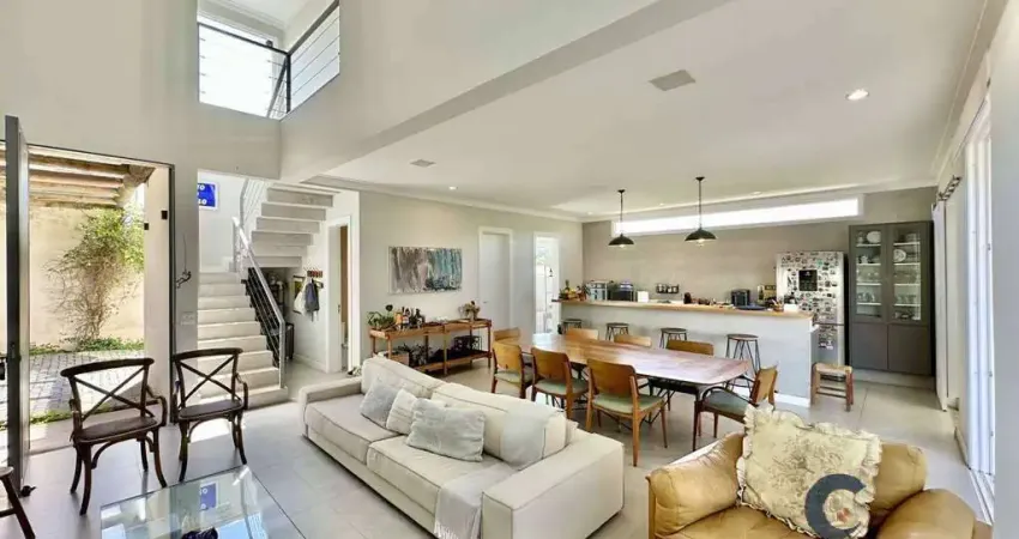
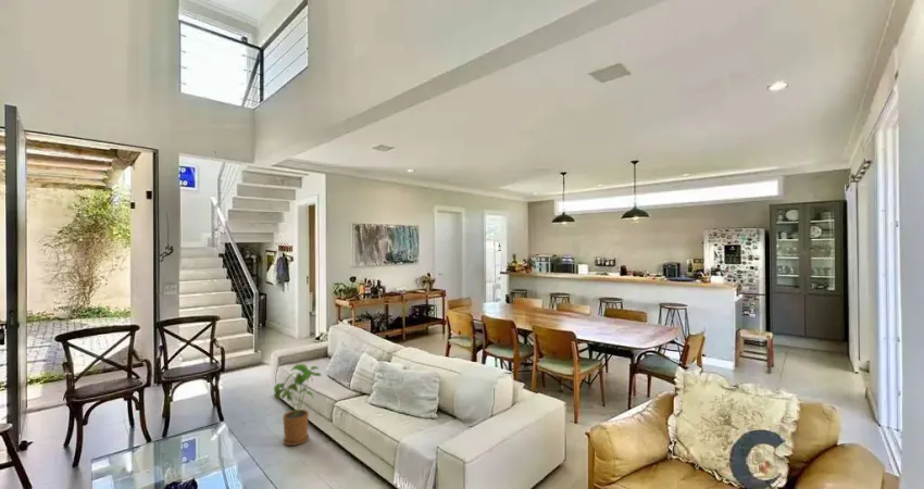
+ house plant [273,363,323,447]
